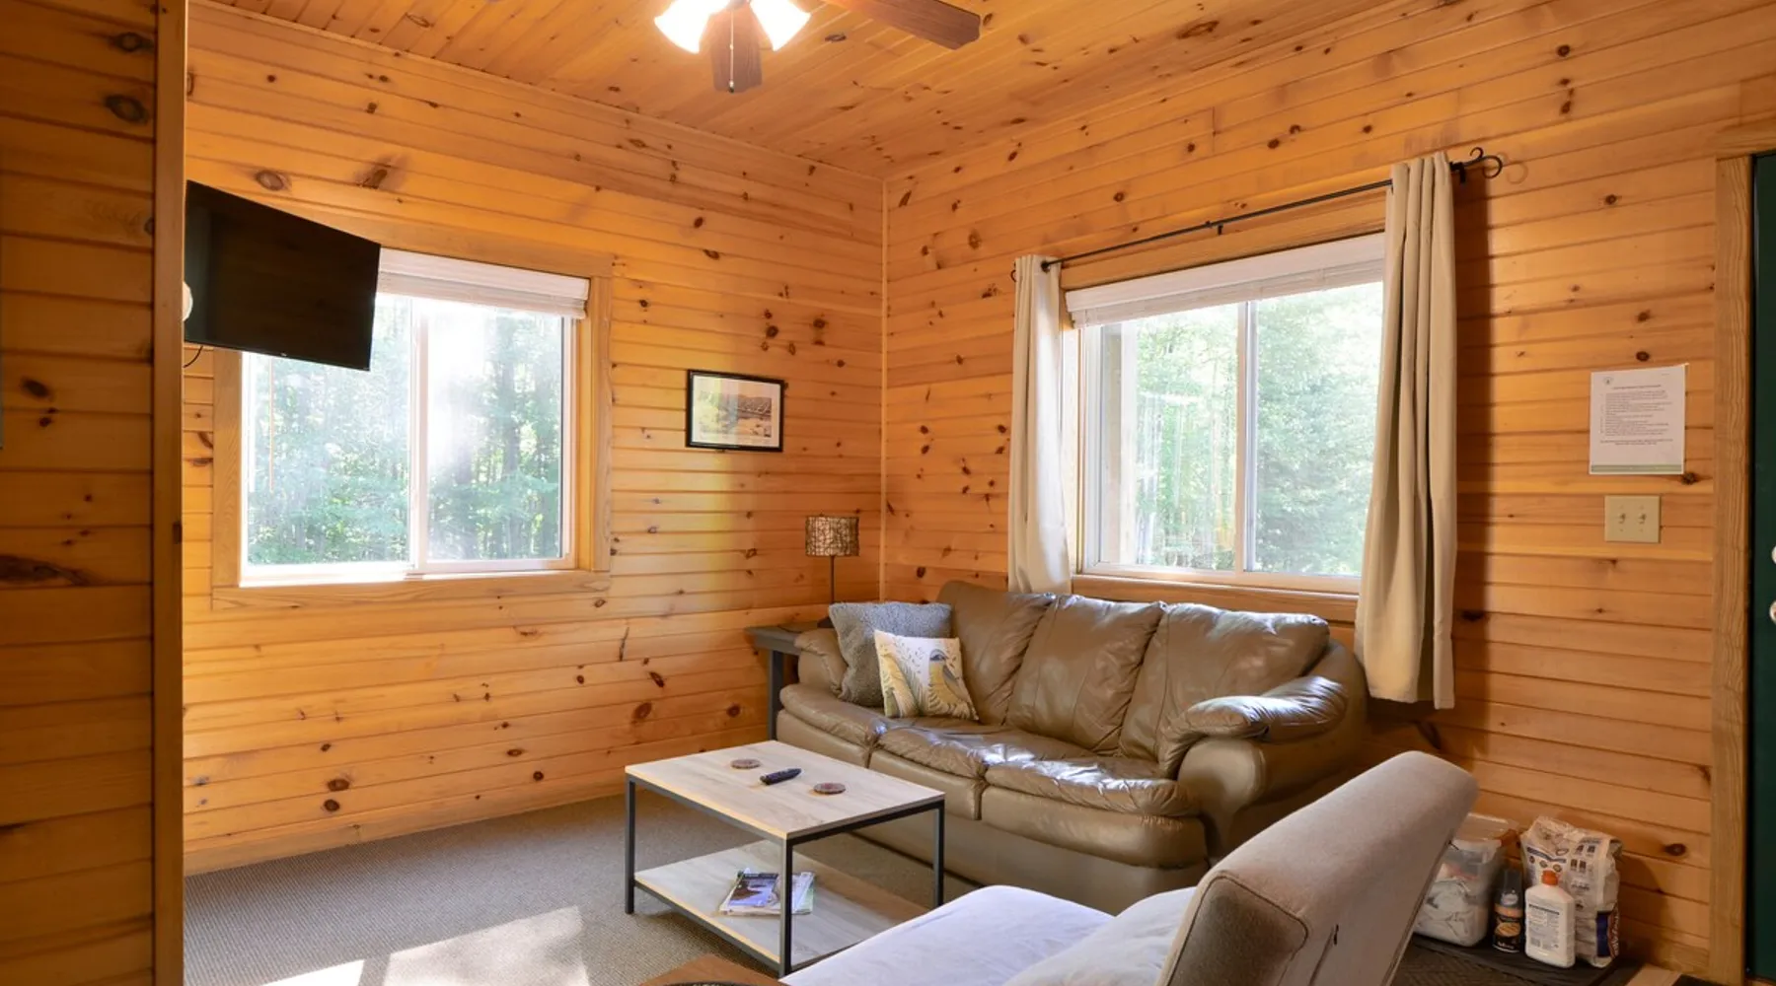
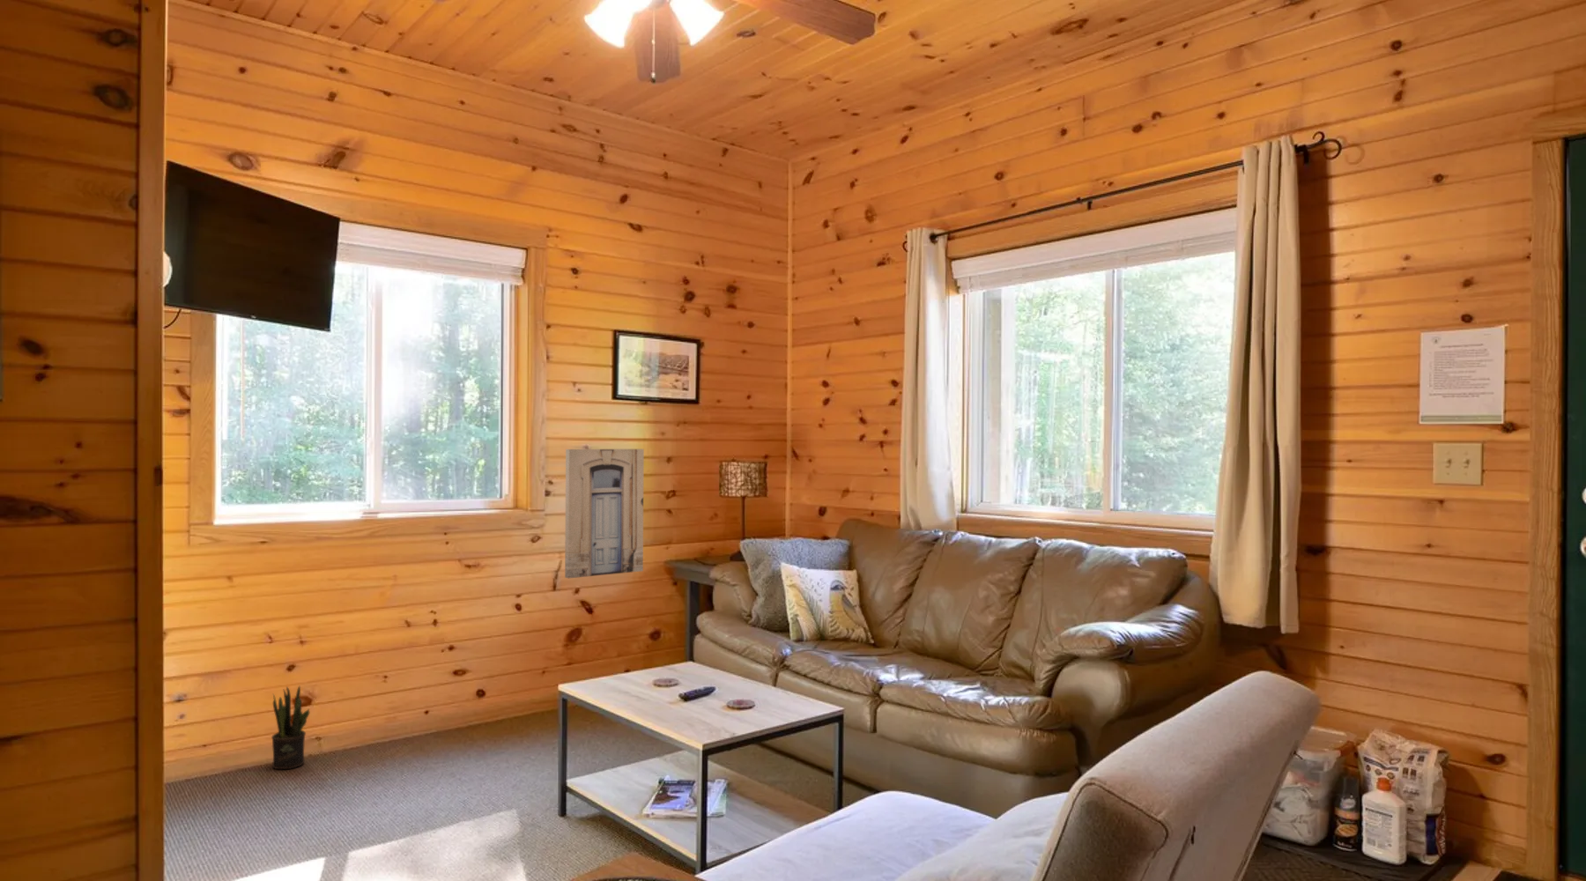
+ wall art [564,448,645,578]
+ potted plant [270,686,310,770]
